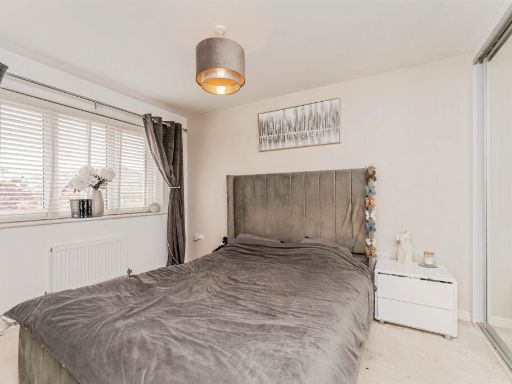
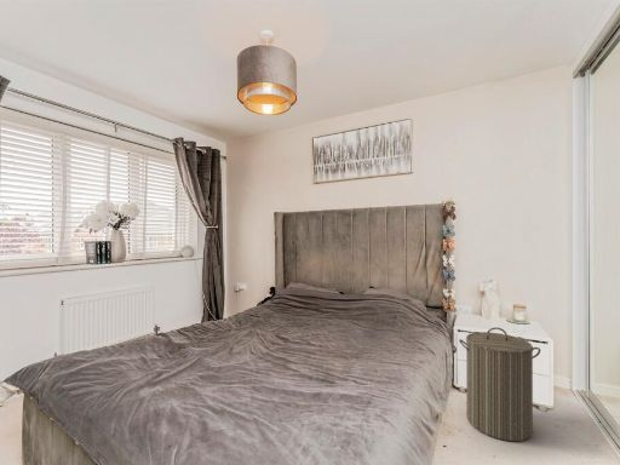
+ laundry hamper [458,326,541,442]
